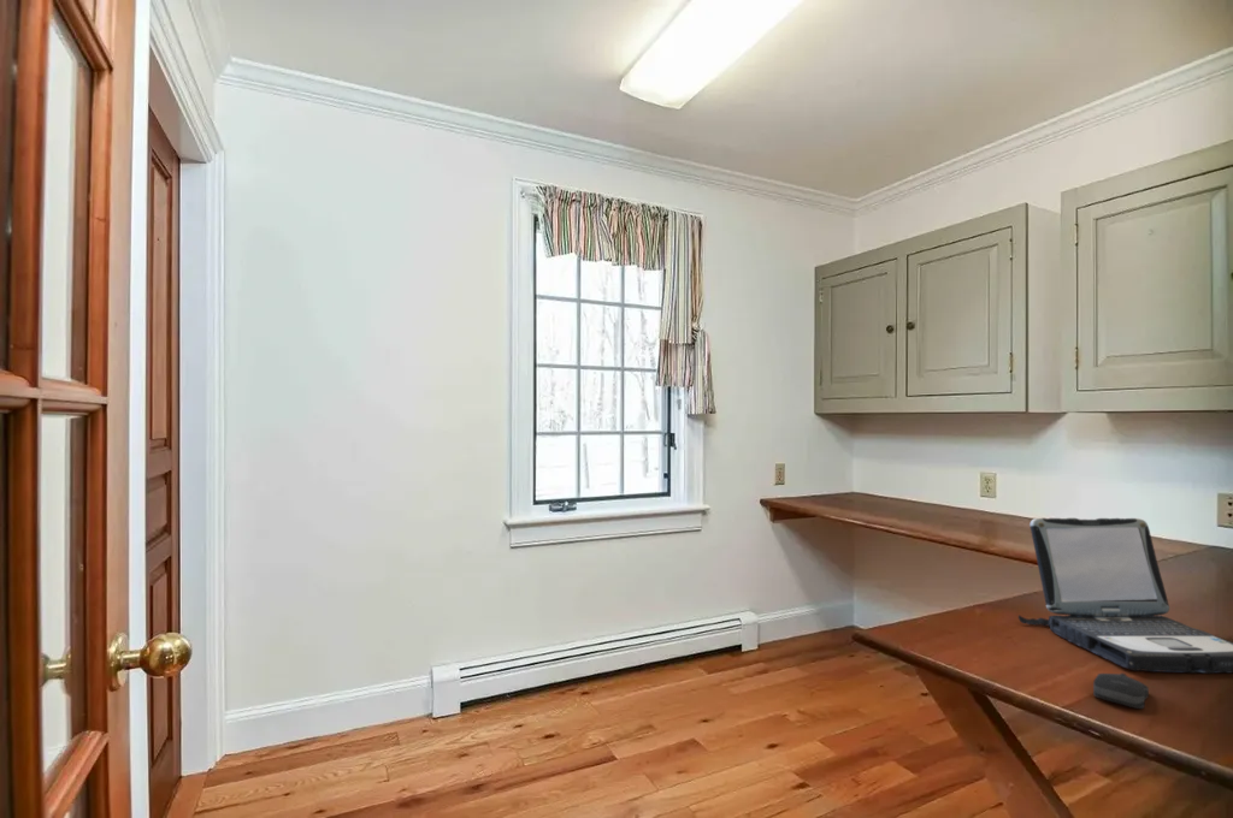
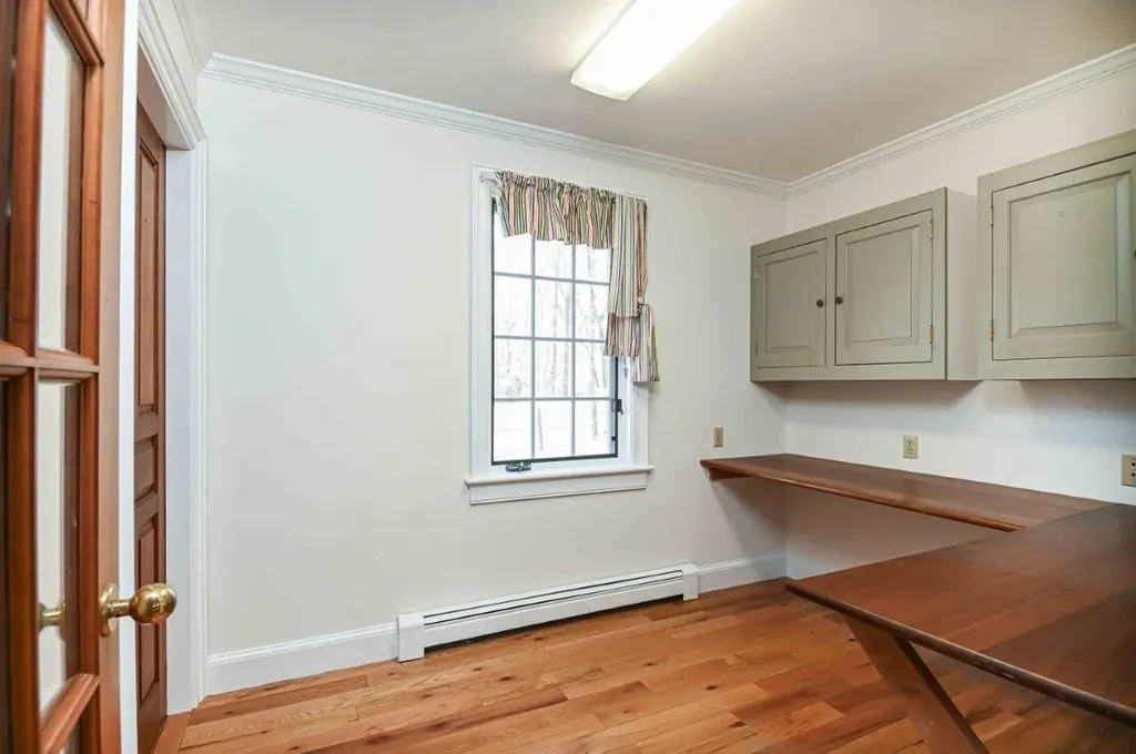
- computer mouse [1092,672,1150,710]
- laptop [1017,517,1233,675]
